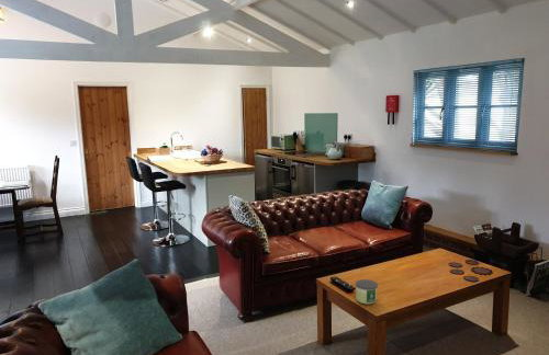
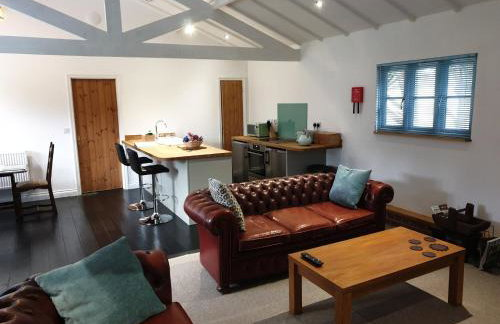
- candle [355,278,379,305]
